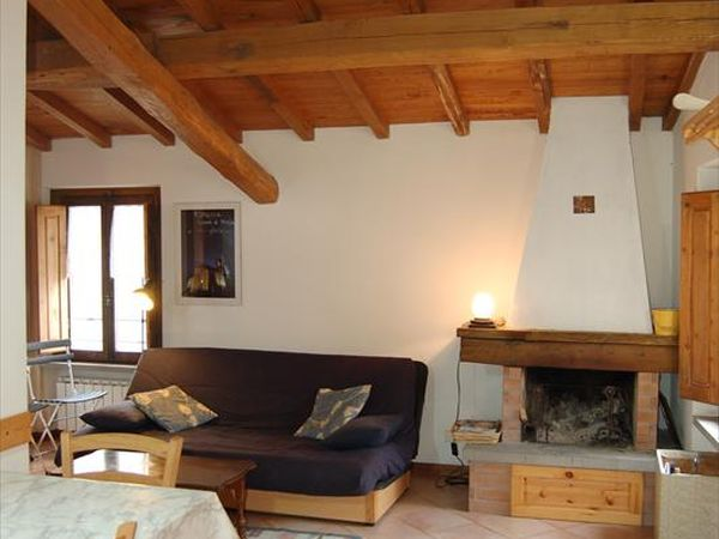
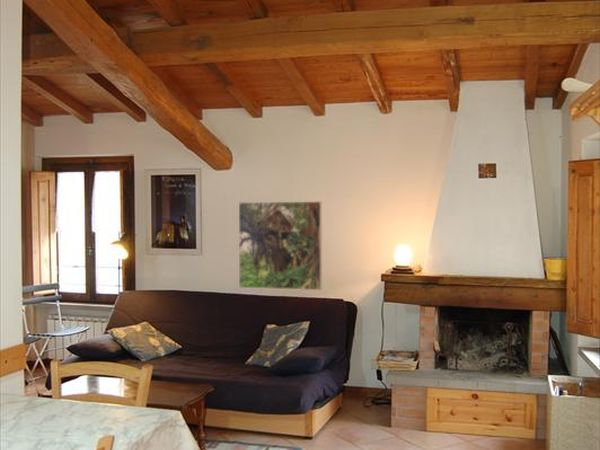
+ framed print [238,200,323,291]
